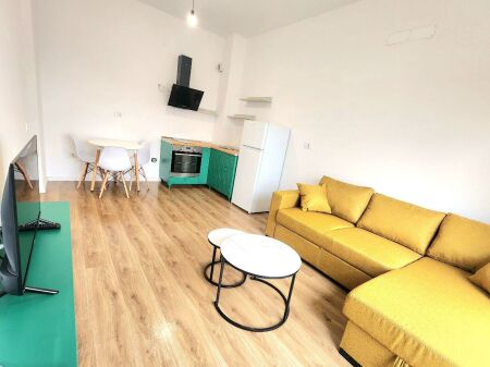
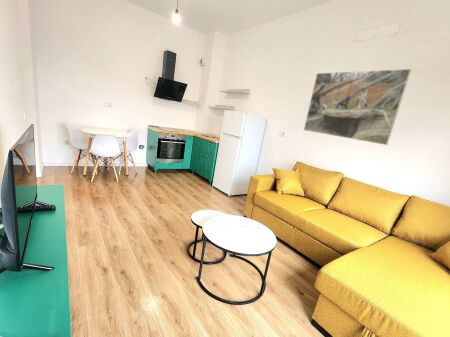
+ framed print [303,68,412,146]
